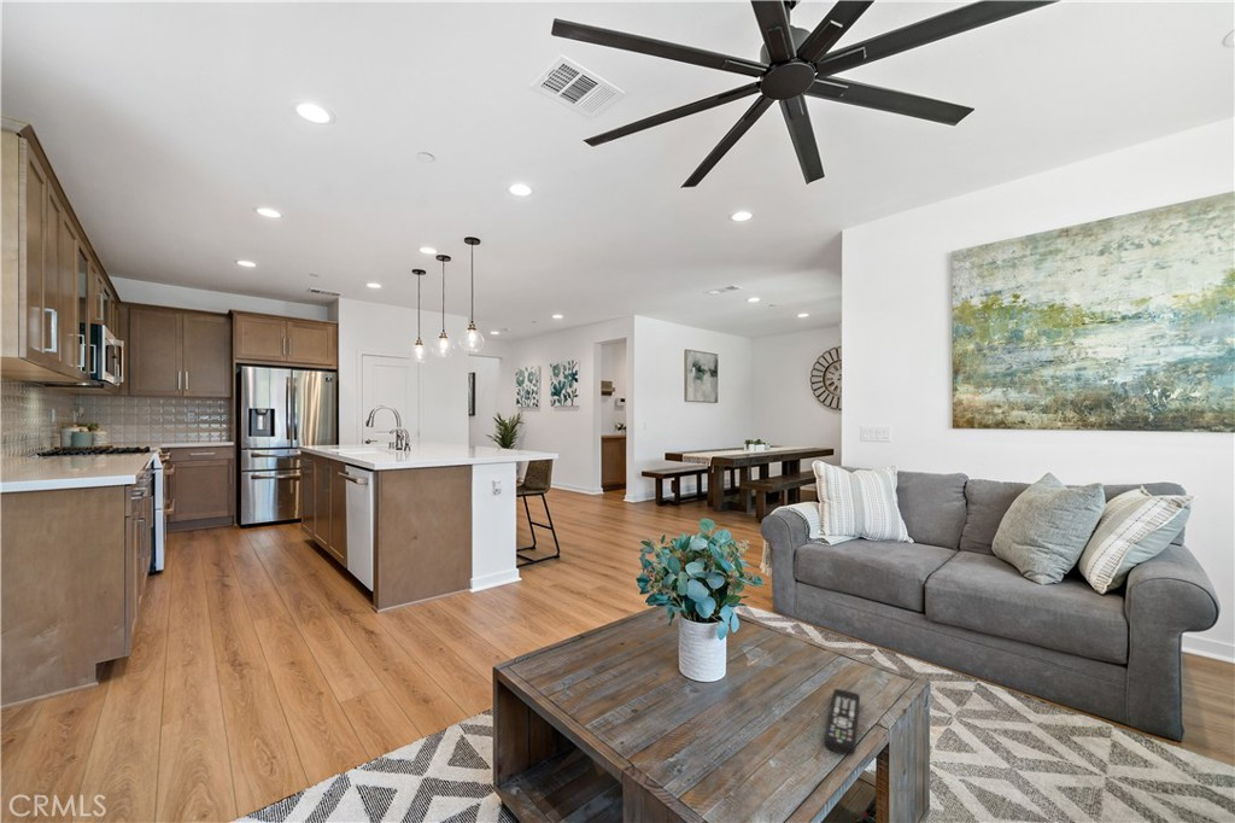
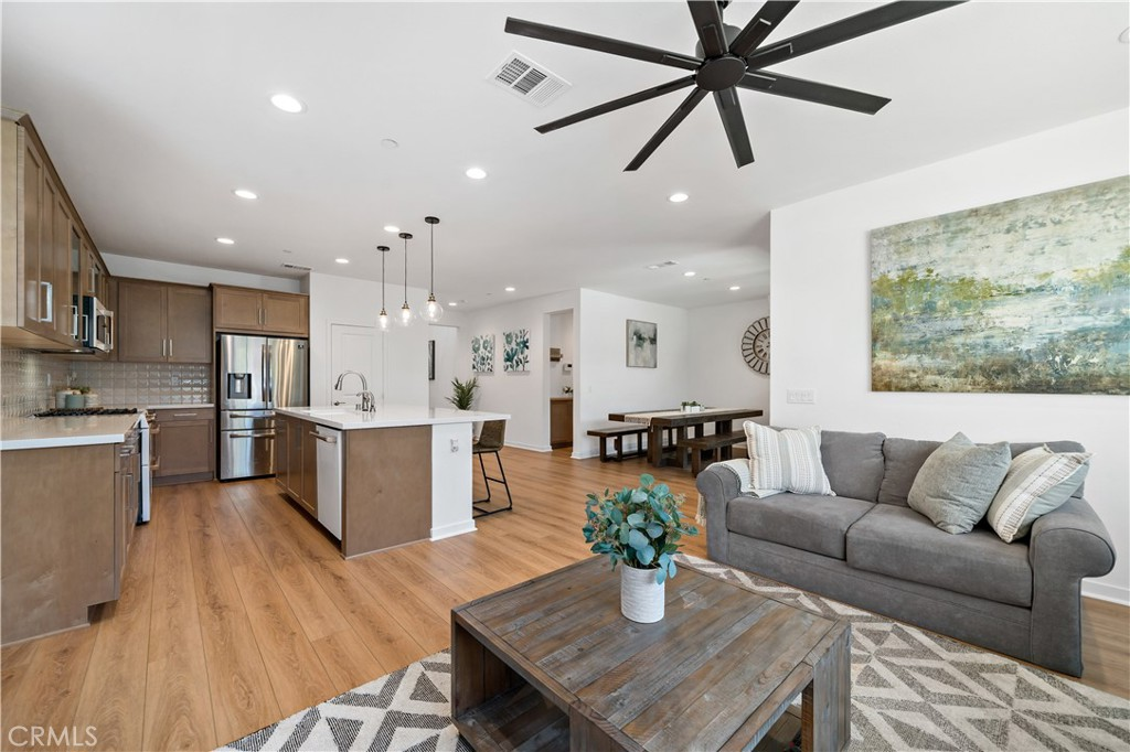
- remote control [824,688,861,757]
